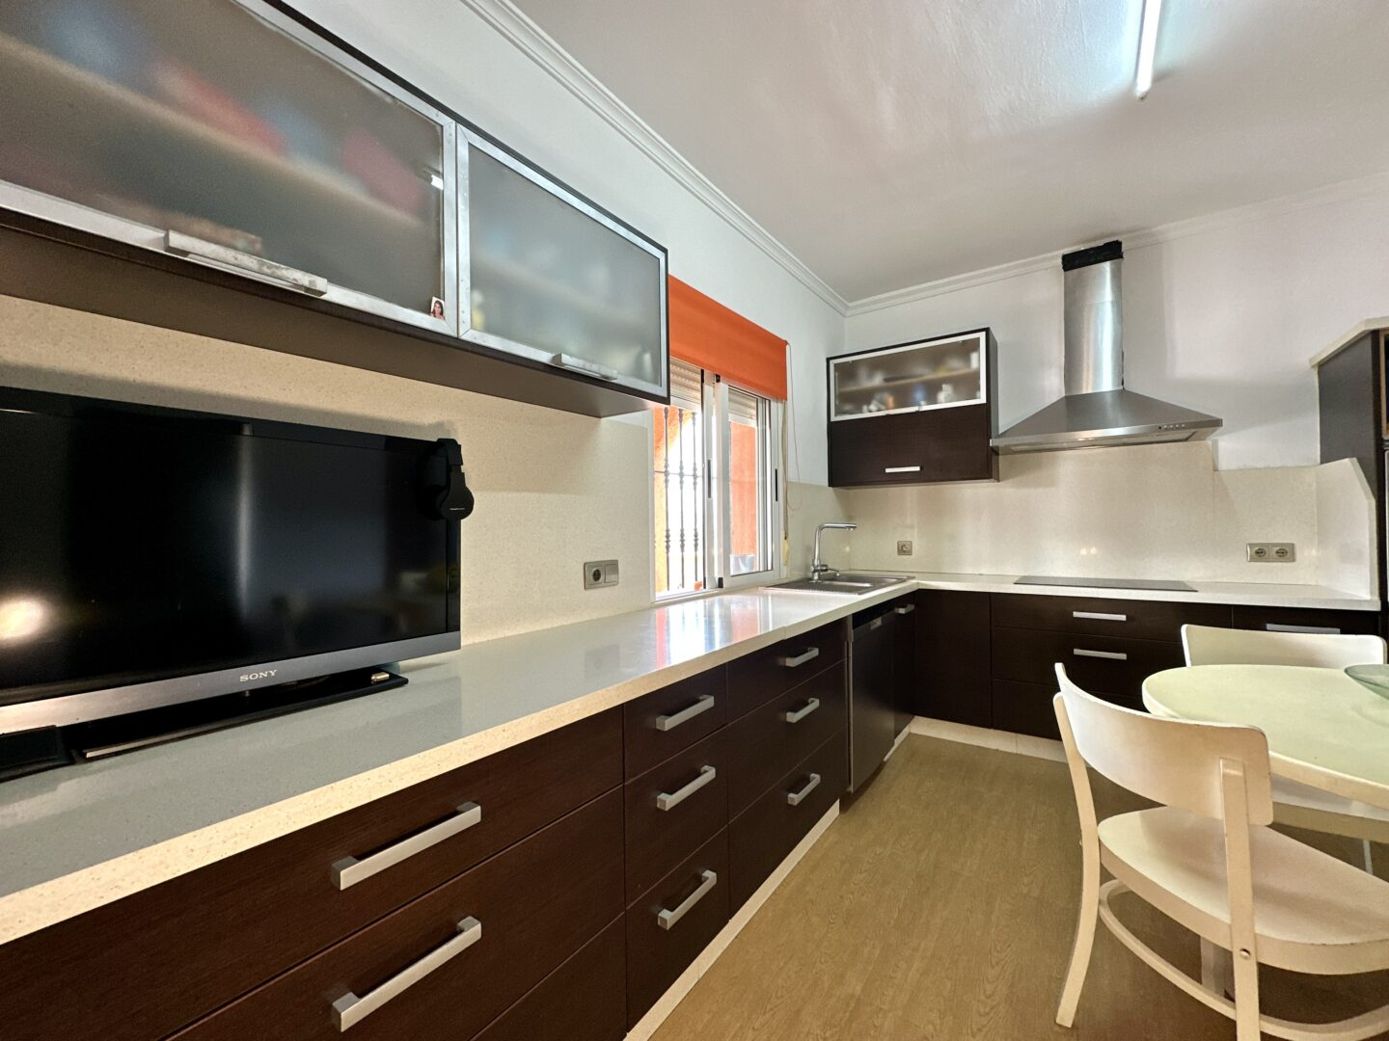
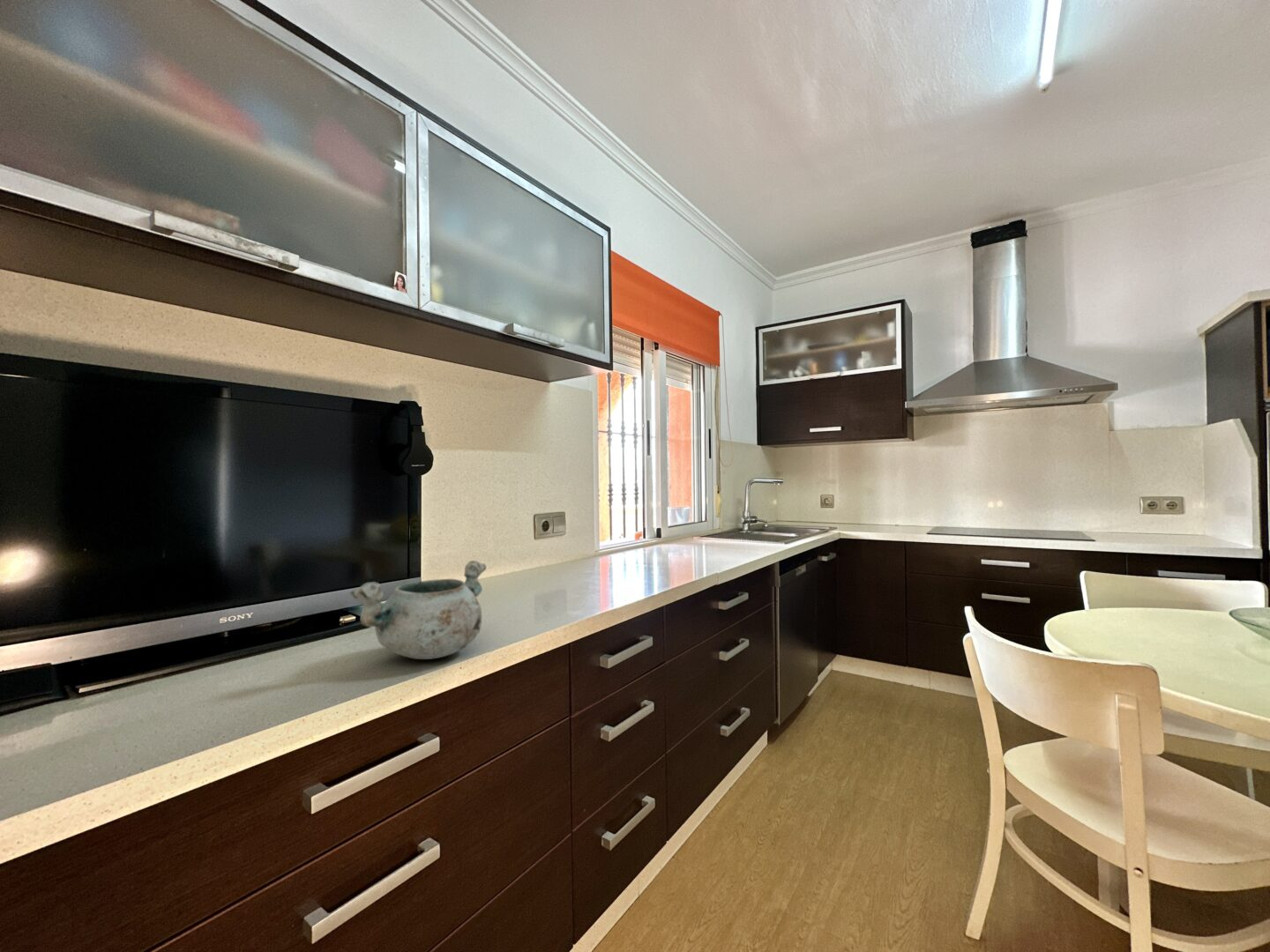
+ decorative bowl [349,560,487,660]
